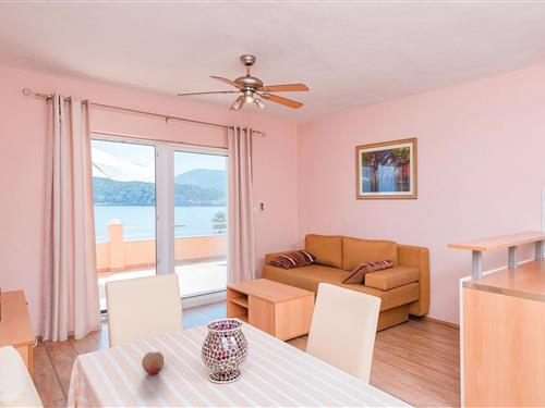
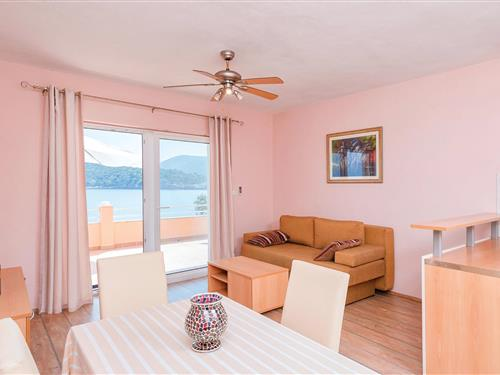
- fruit [141,350,165,375]
